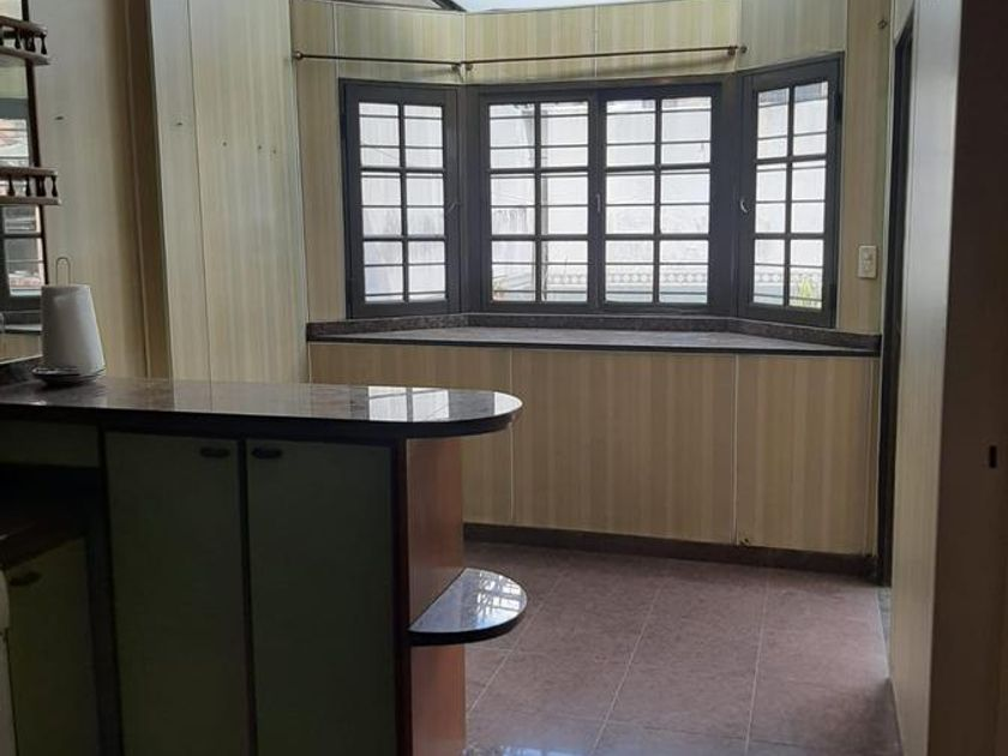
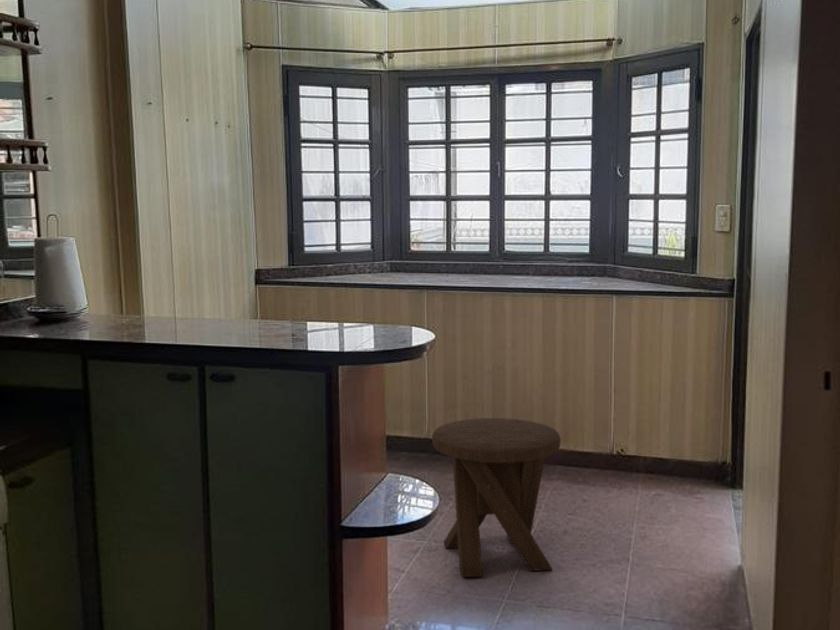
+ music stool [431,417,562,578]
